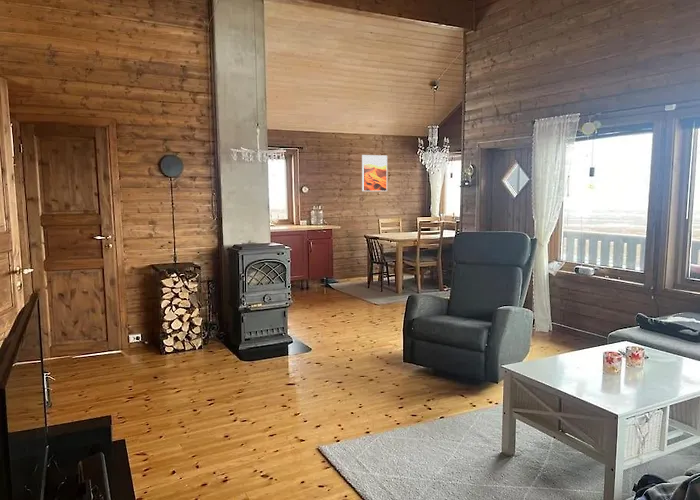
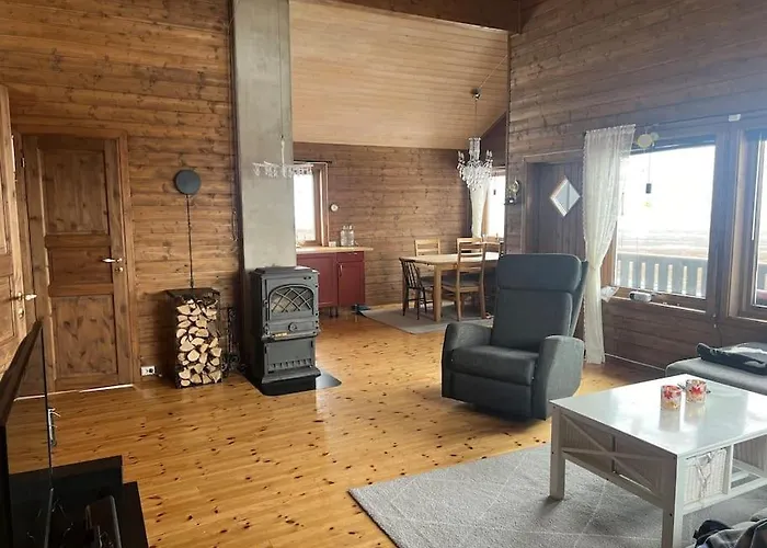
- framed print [361,154,388,192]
